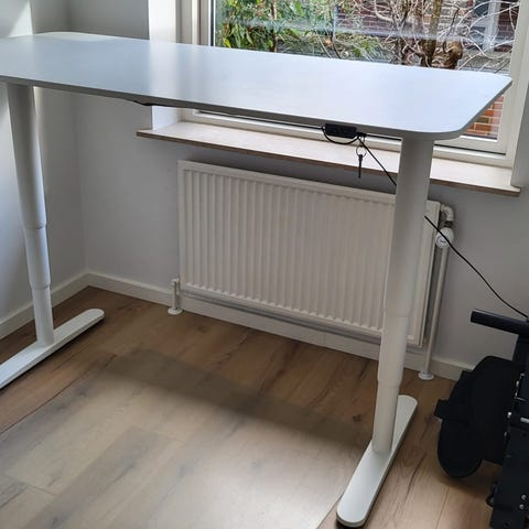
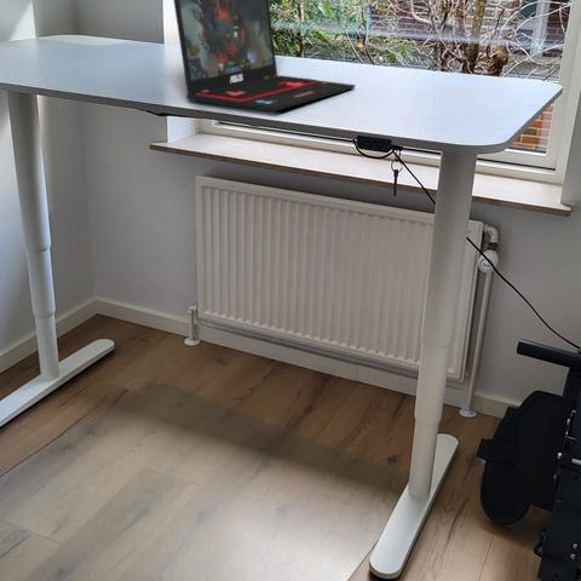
+ laptop [173,0,356,114]
